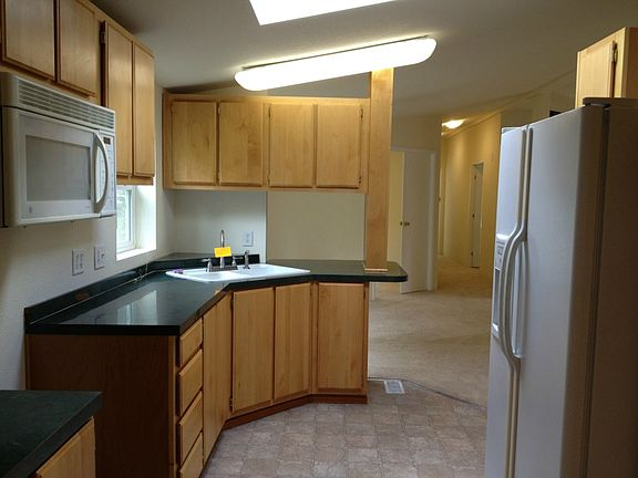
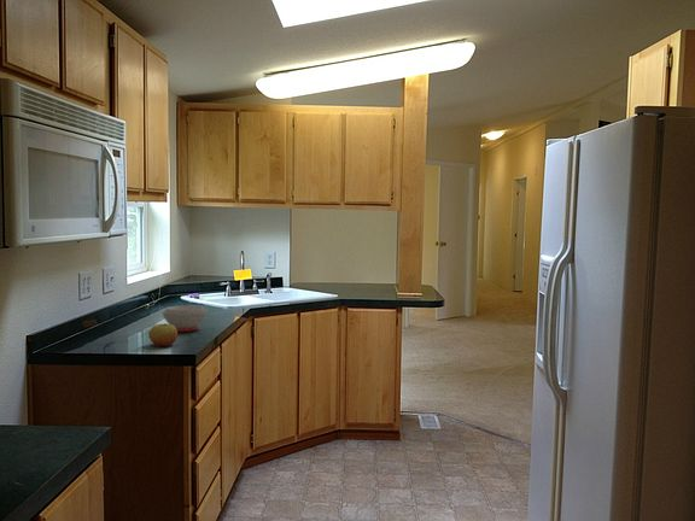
+ soup bowl [160,304,209,333]
+ apple [148,322,179,347]
